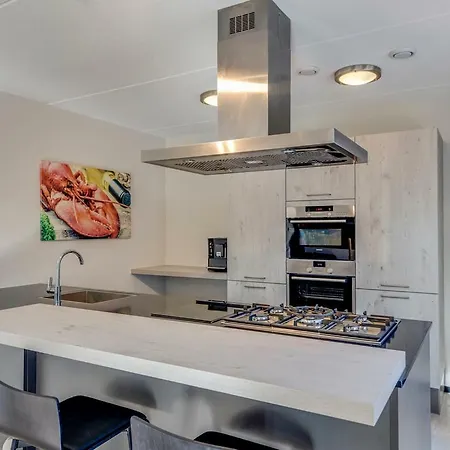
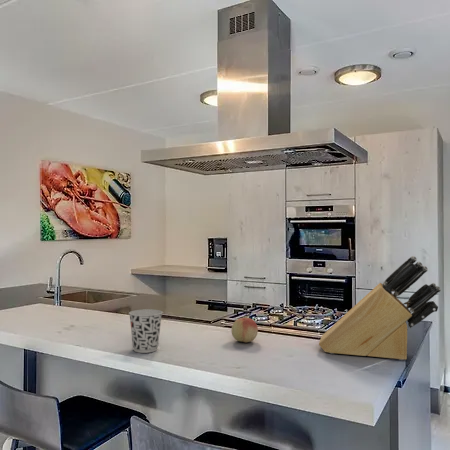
+ fruit [231,317,259,343]
+ cup [128,308,164,354]
+ knife block [318,255,442,361]
